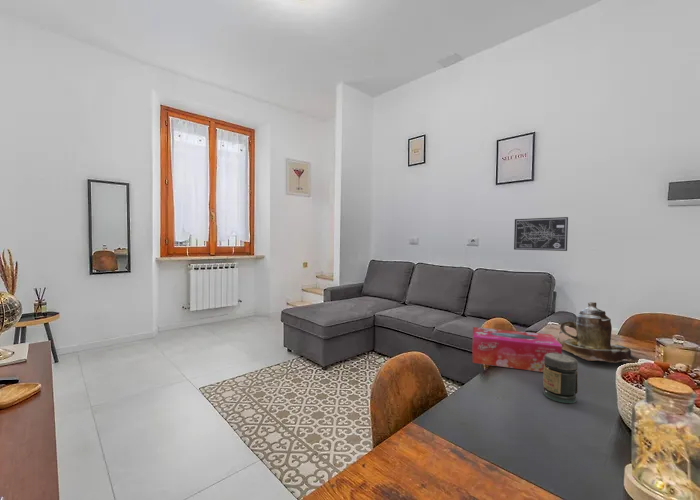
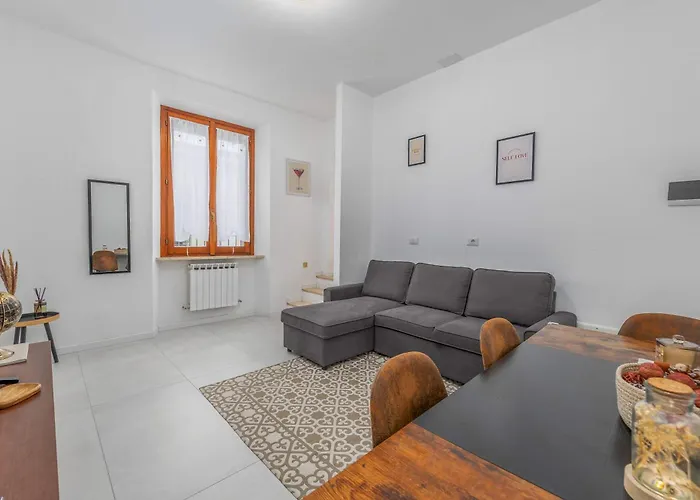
- teapot [556,301,643,365]
- wall art [513,216,569,252]
- jar [542,353,579,404]
- tissue box [471,326,563,373]
